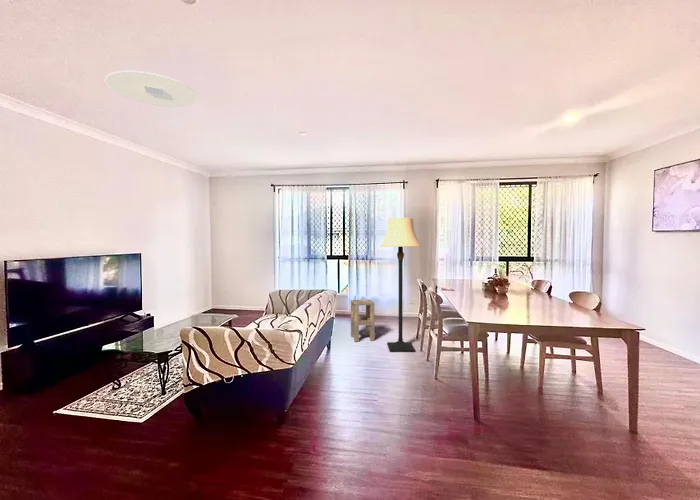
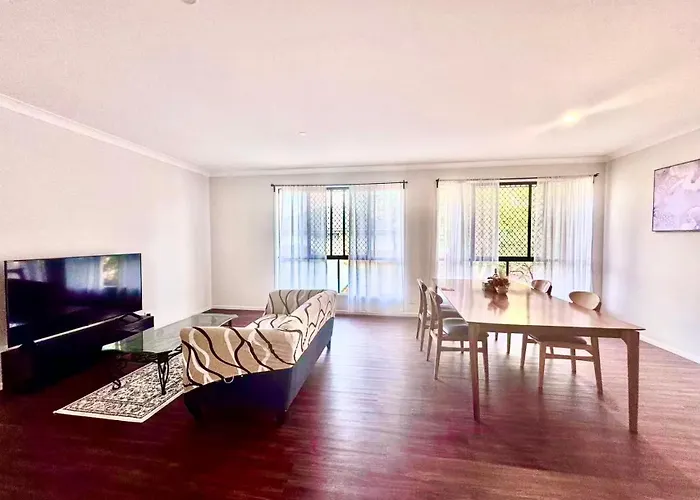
- side table [350,299,375,343]
- lamp [379,217,422,353]
- ceiling light [104,70,198,108]
